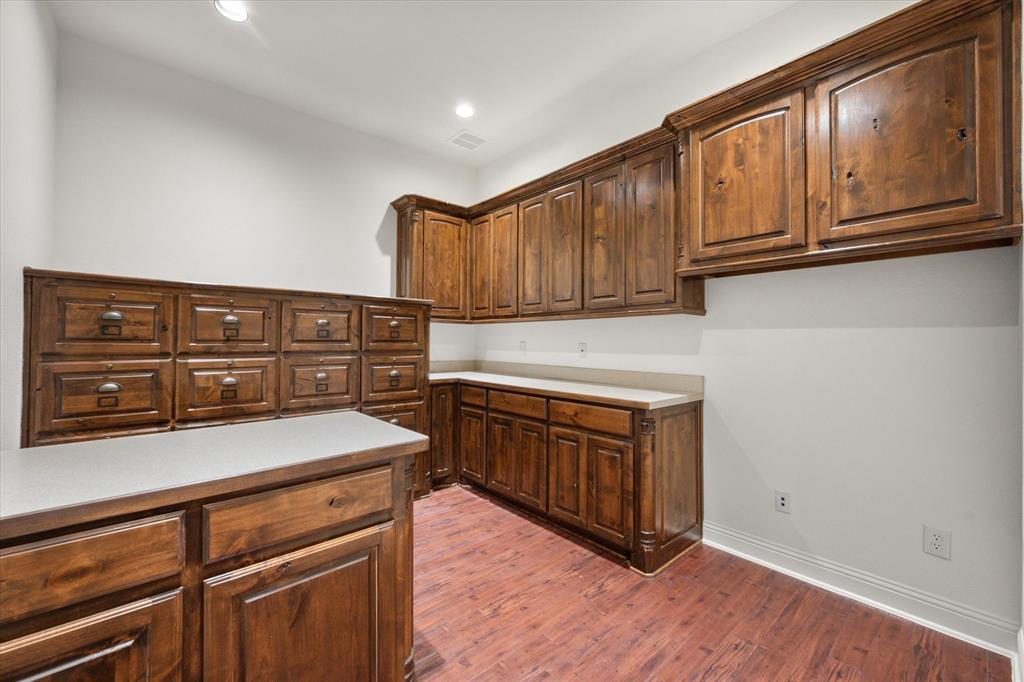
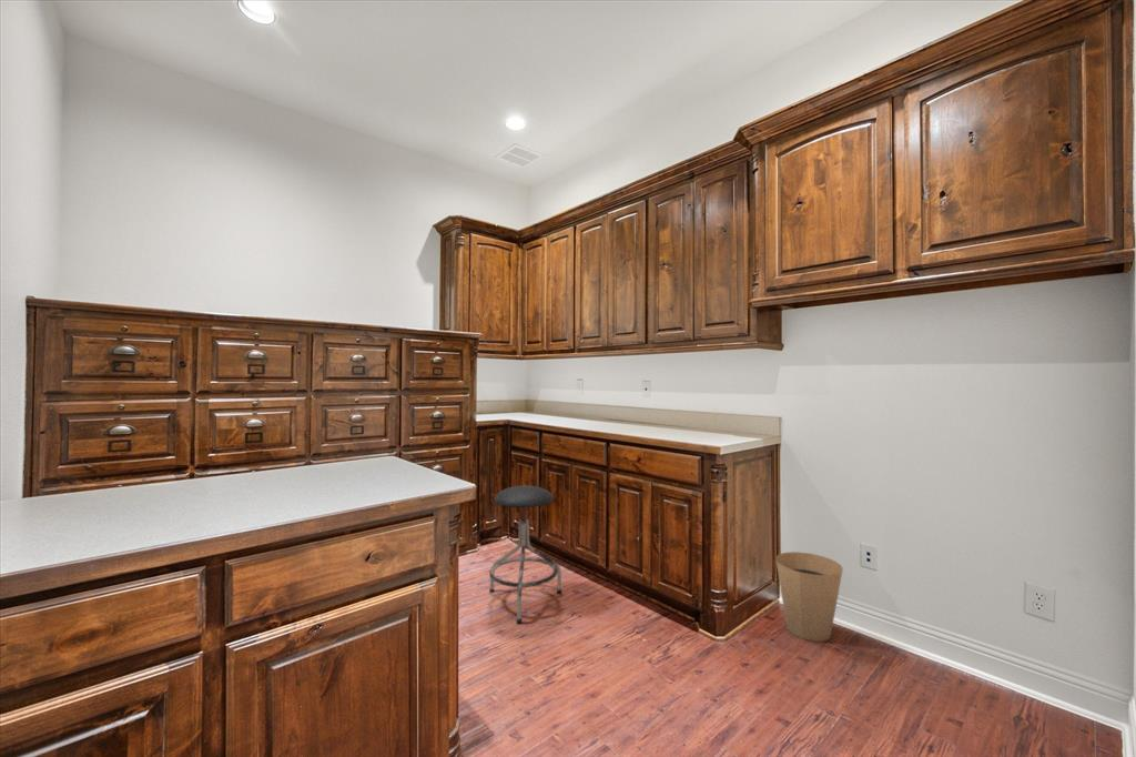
+ stool [488,484,562,624]
+ trash can [774,551,844,643]
